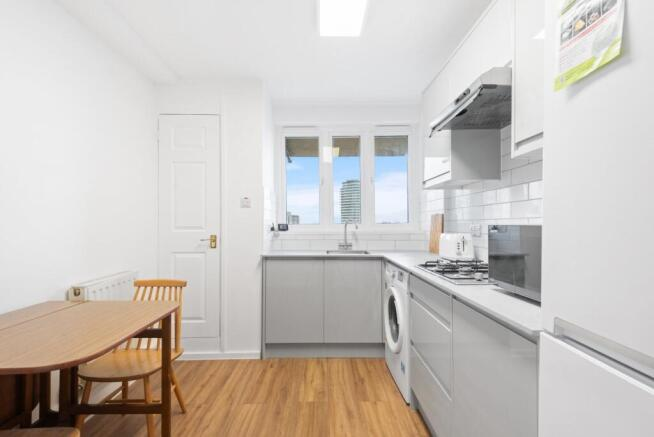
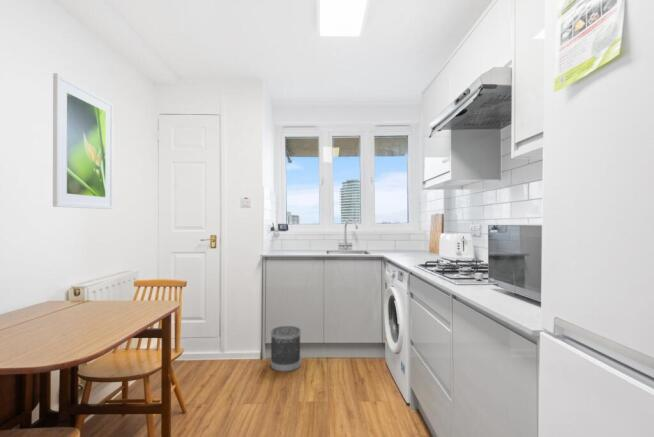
+ wastebasket [270,325,302,373]
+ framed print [52,72,115,210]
